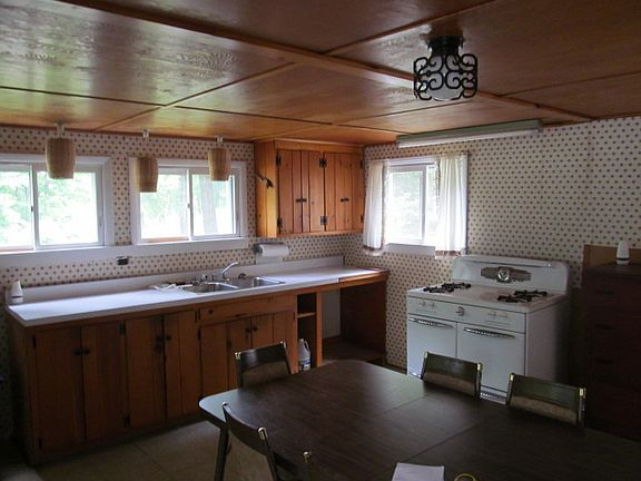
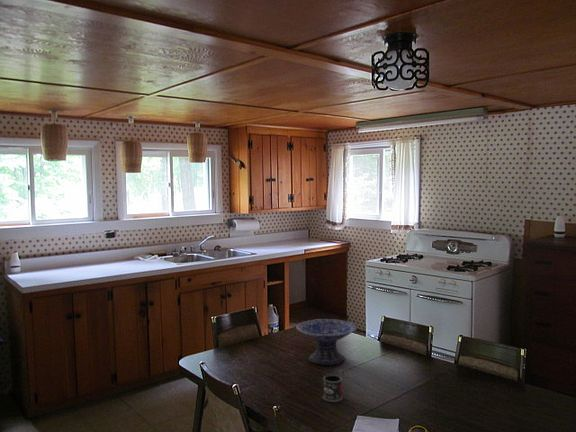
+ decorative bowl [295,318,358,366]
+ mug [322,369,345,403]
